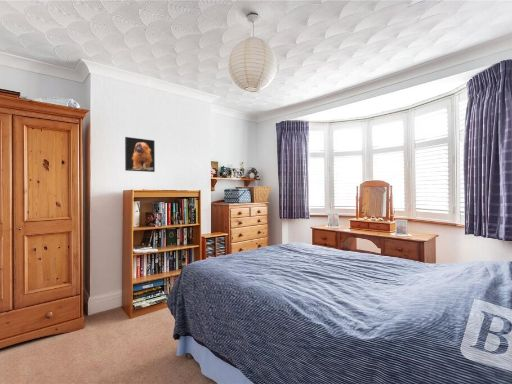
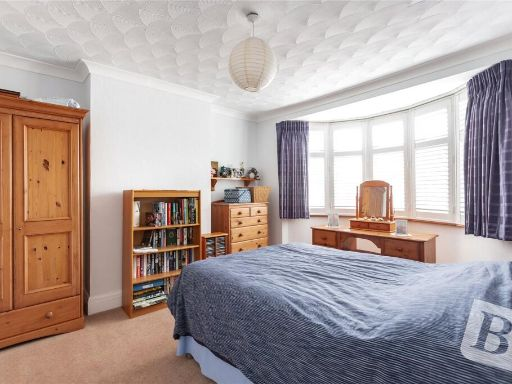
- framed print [124,136,156,173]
